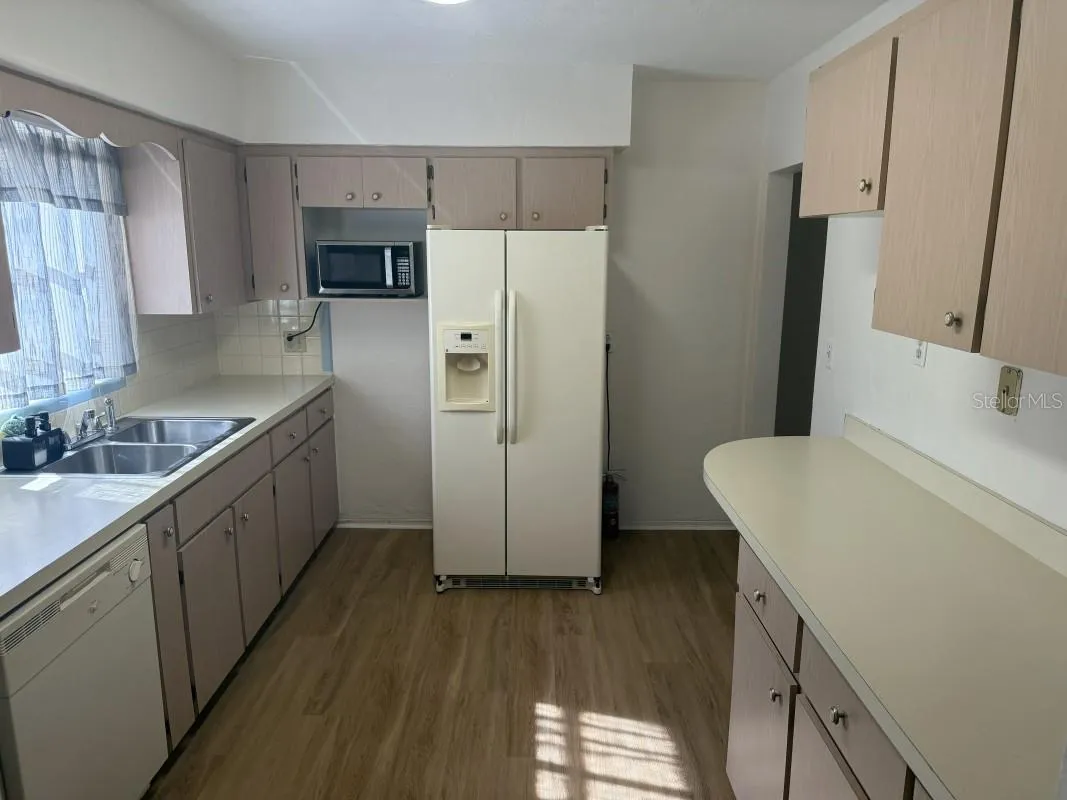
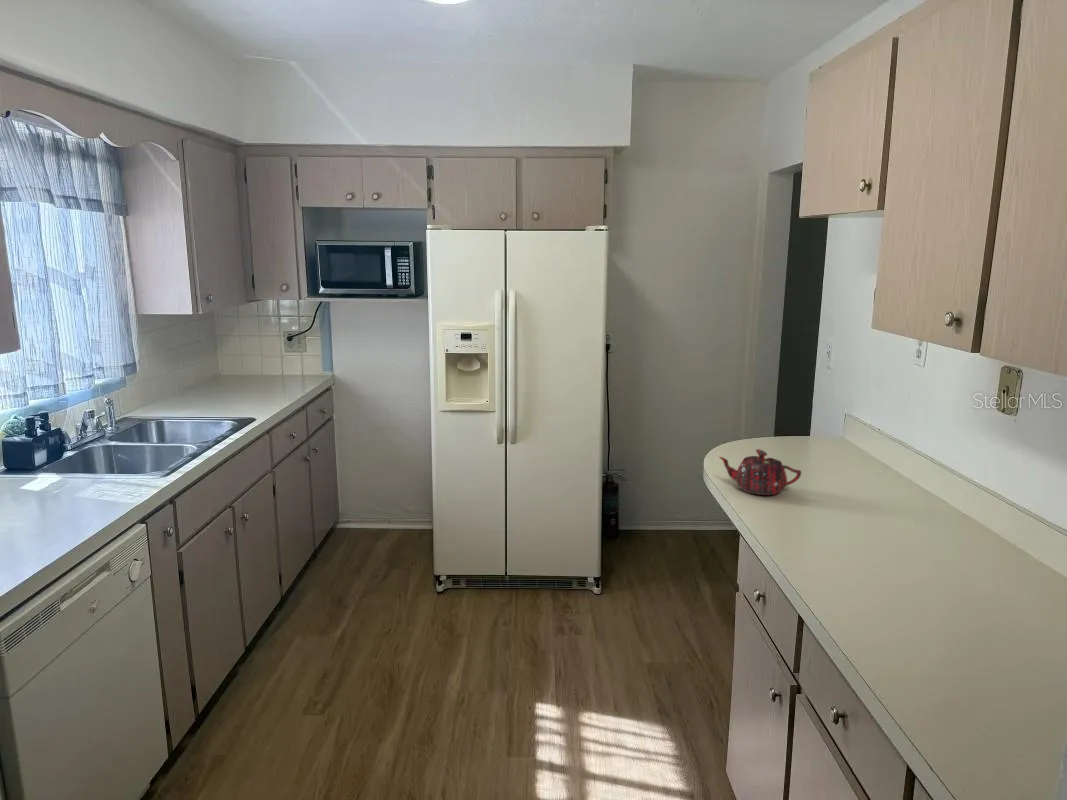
+ teapot [718,448,802,496]
